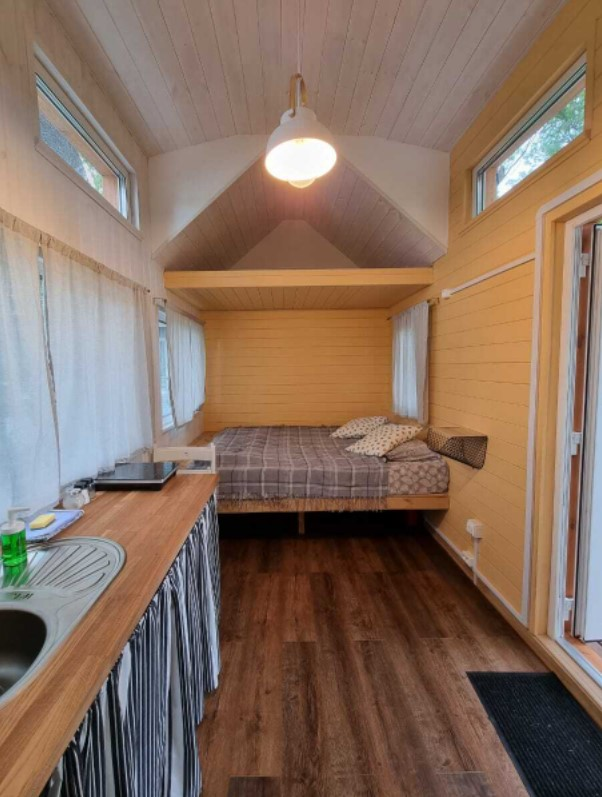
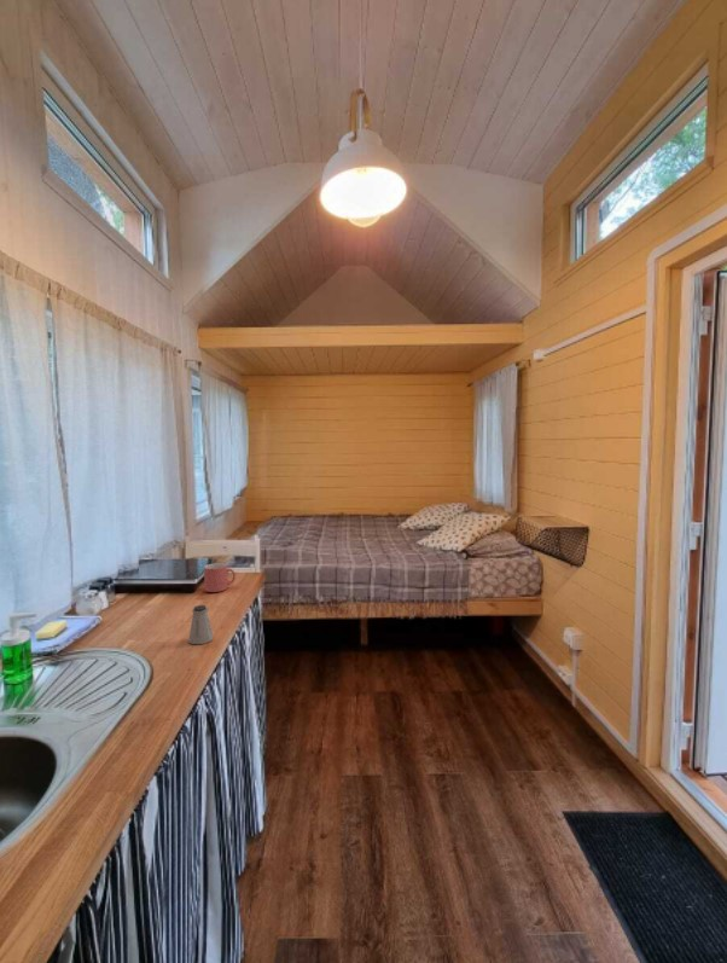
+ mug [203,562,237,593]
+ saltshaker [187,604,215,645]
